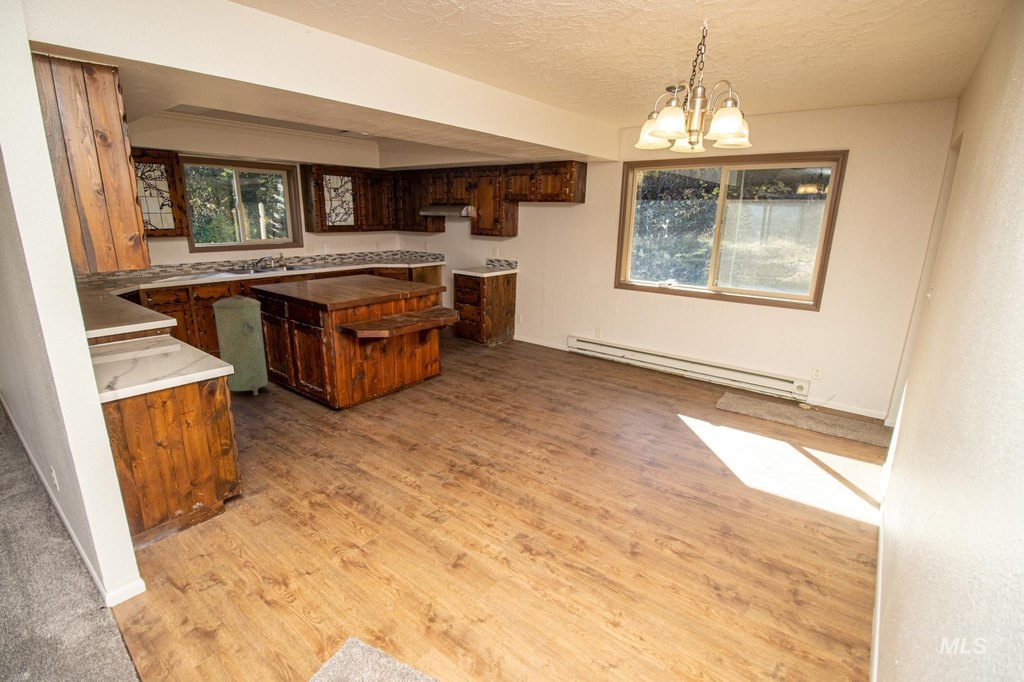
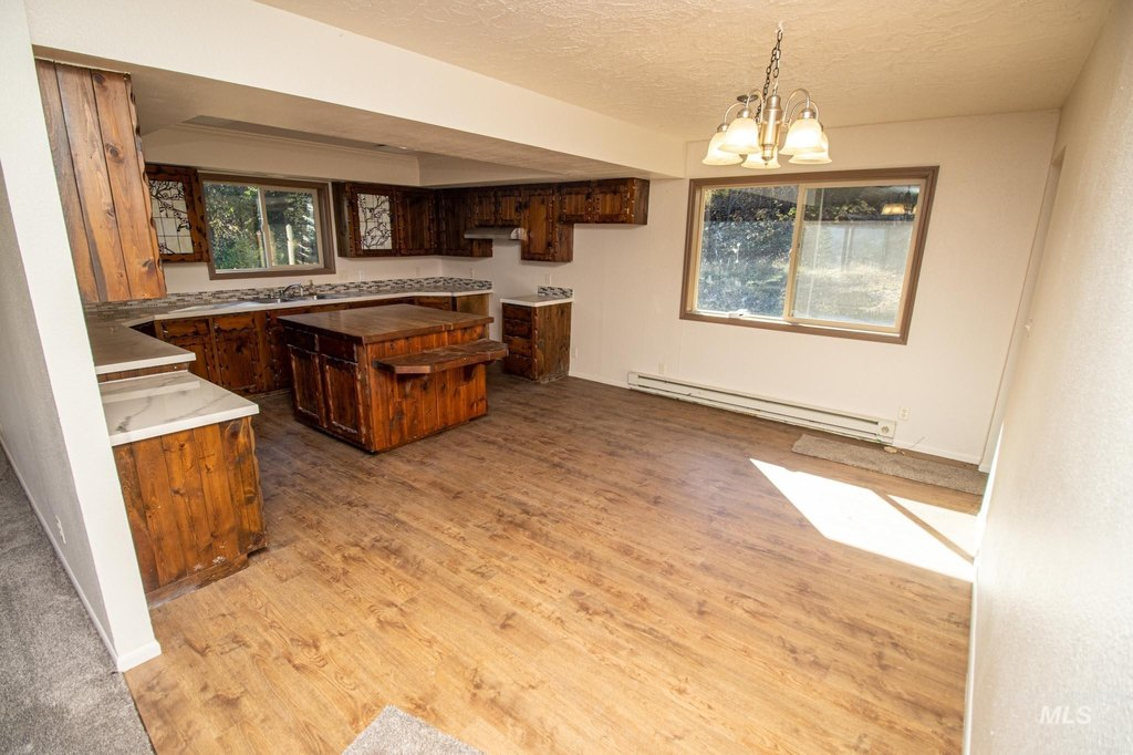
- trash can [211,294,269,396]
